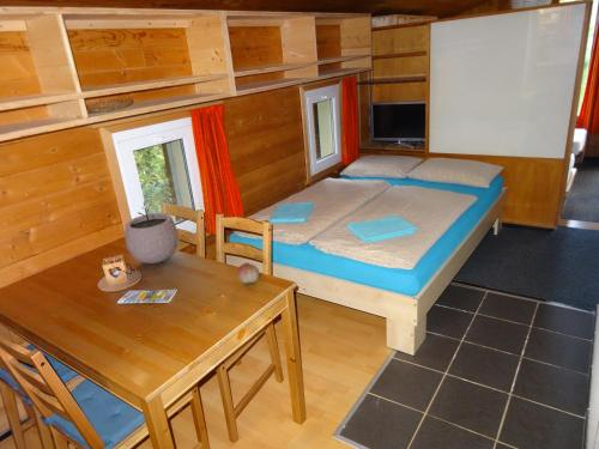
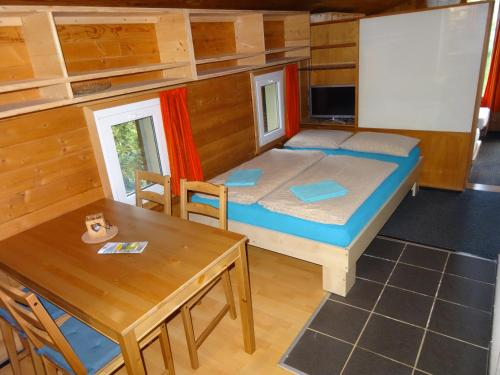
- fruit [236,262,260,285]
- plant pot [123,200,180,265]
